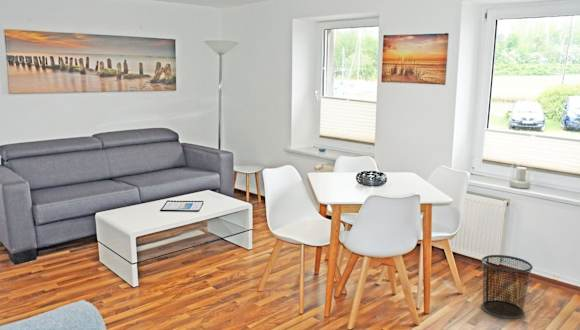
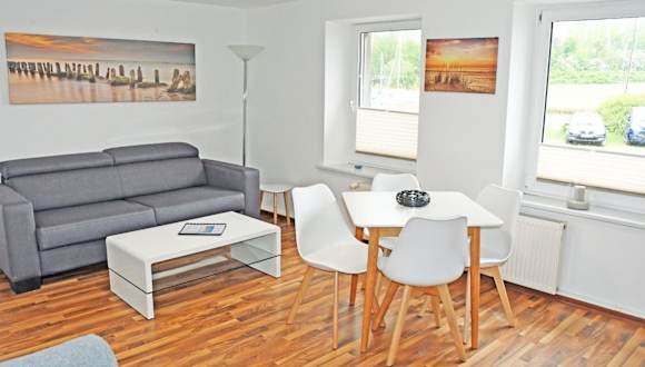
- waste bin [480,254,534,320]
